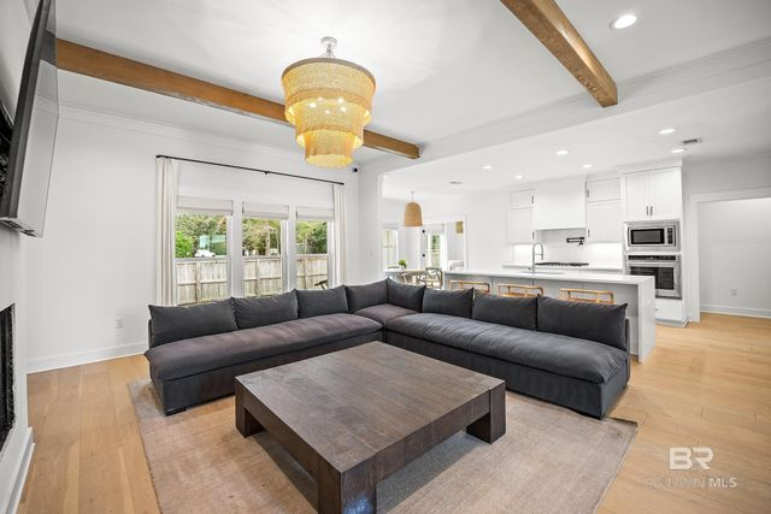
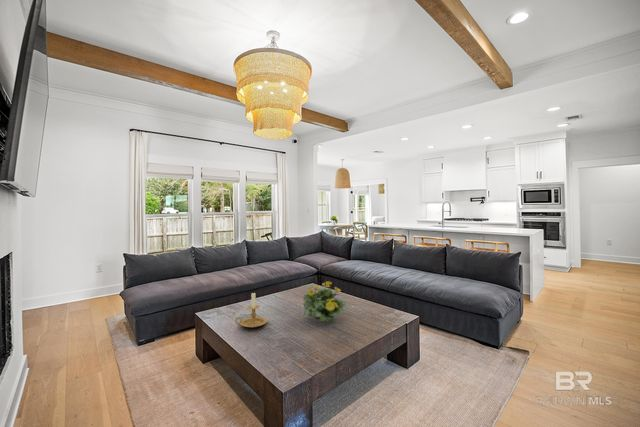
+ candle holder [234,291,268,329]
+ flowering plant [302,280,347,324]
